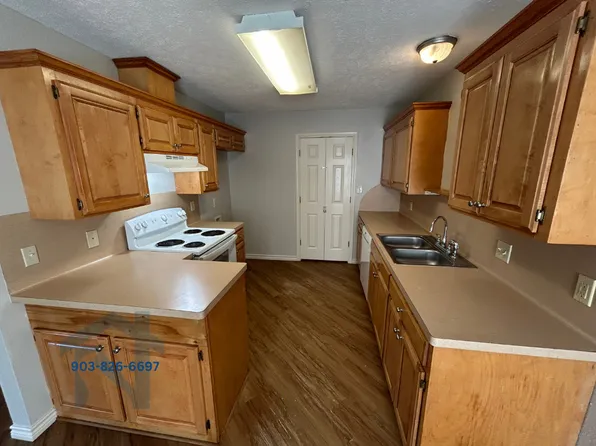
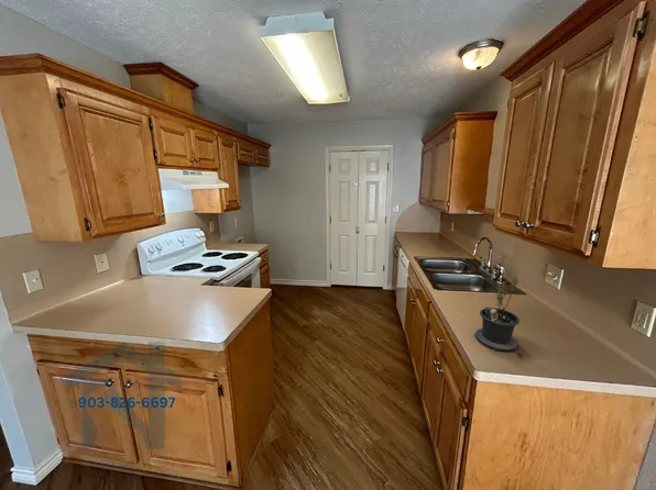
+ potted plant [473,279,523,359]
